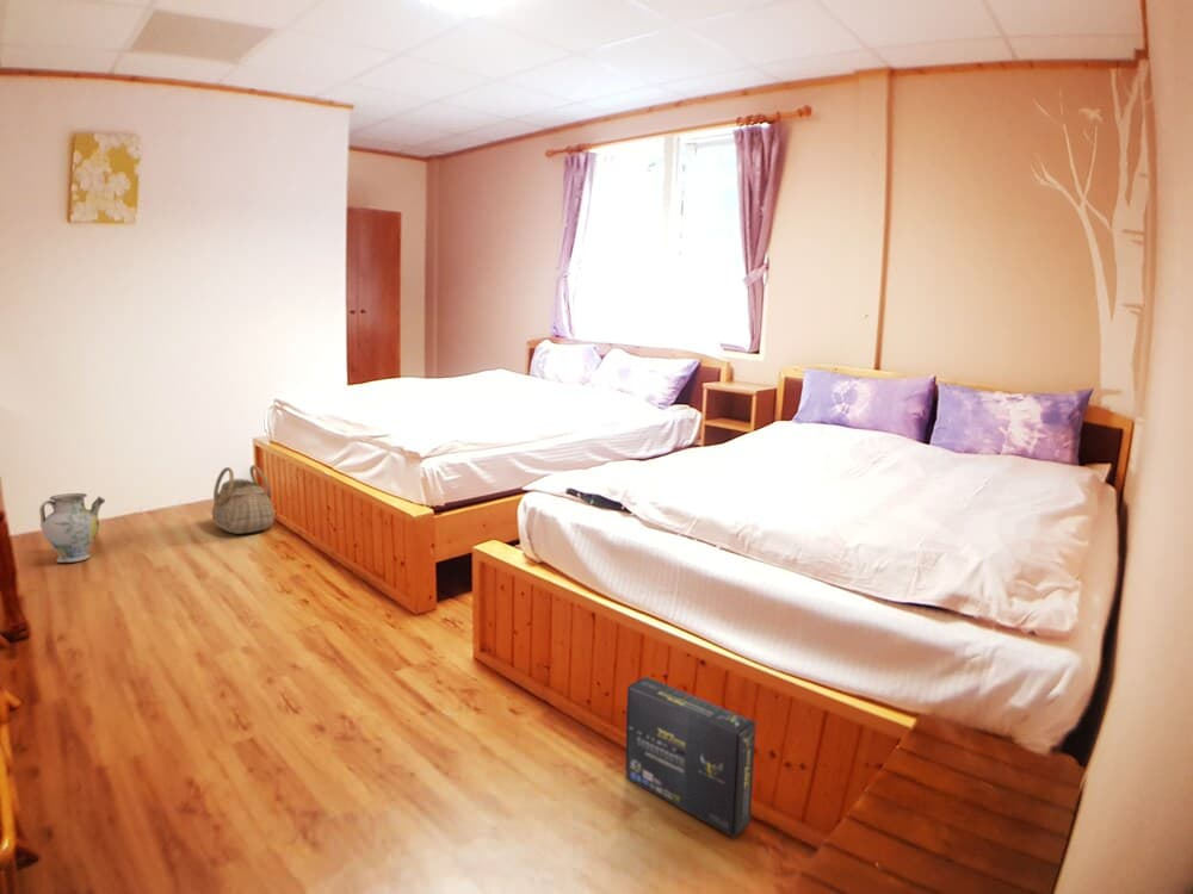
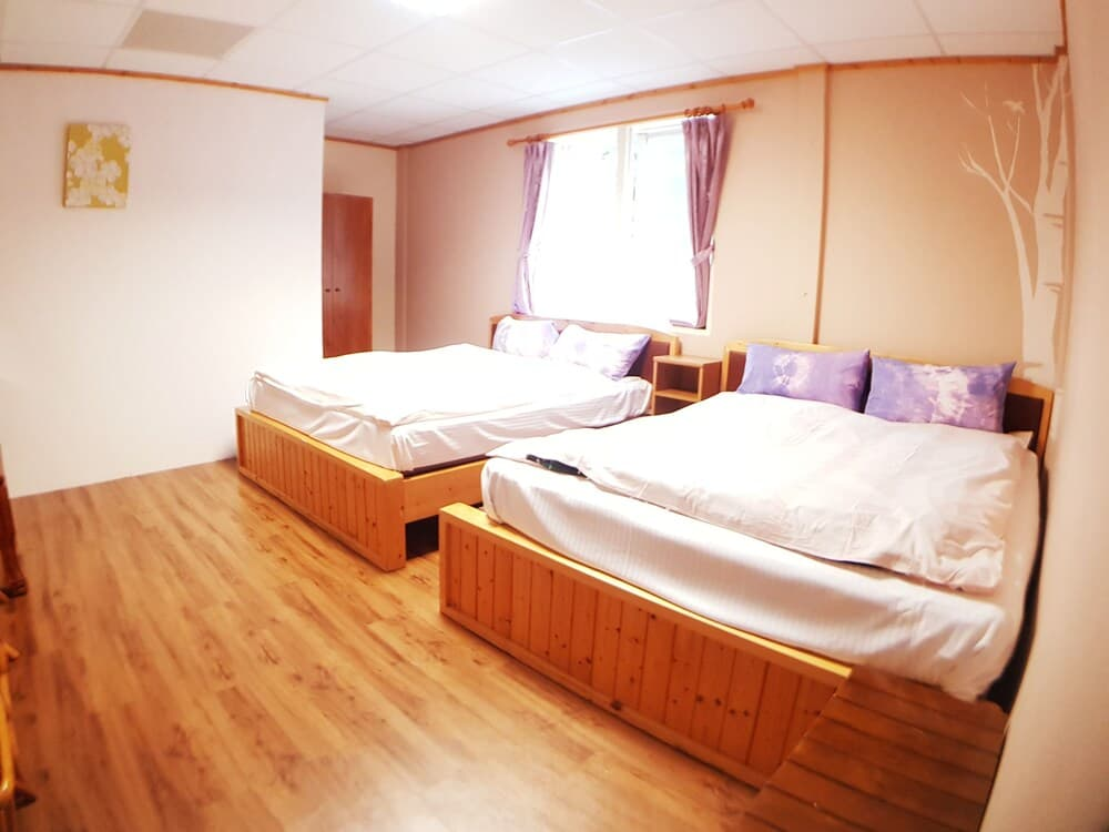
- ceramic jug [38,492,106,564]
- box [625,676,758,838]
- basket [211,464,276,535]
